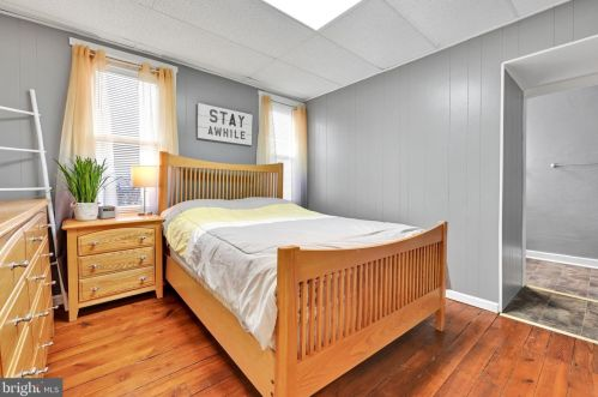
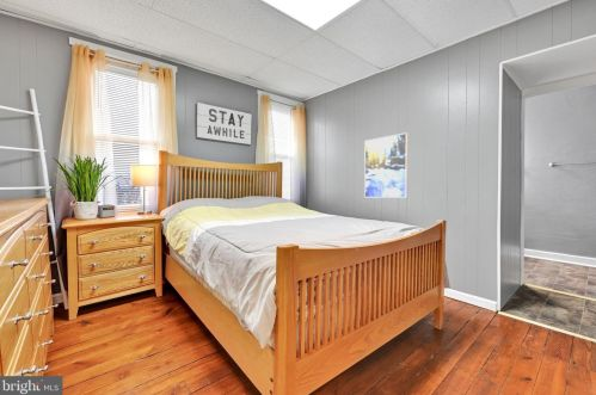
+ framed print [363,131,410,199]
